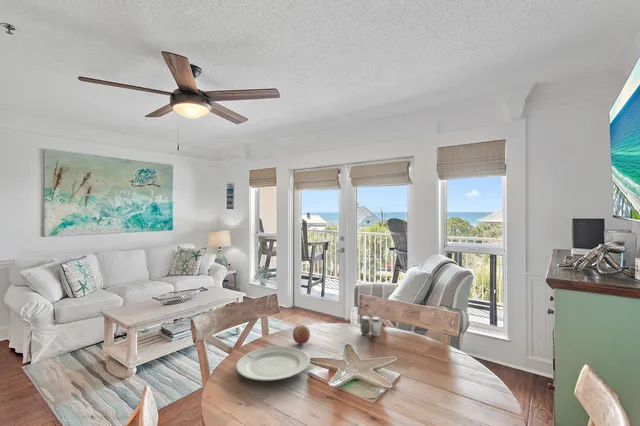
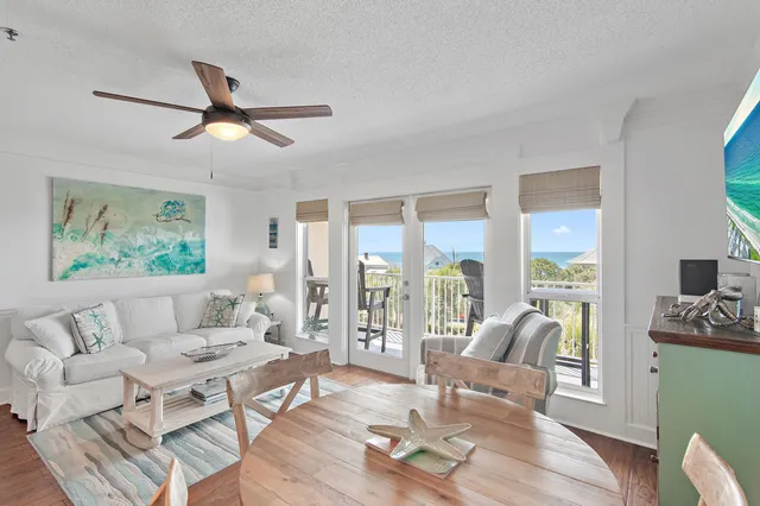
- chinaware [235,345,311,382]
- fruit [292,324,311,345]
- salt and pepper shaker [359,316,382,337]
